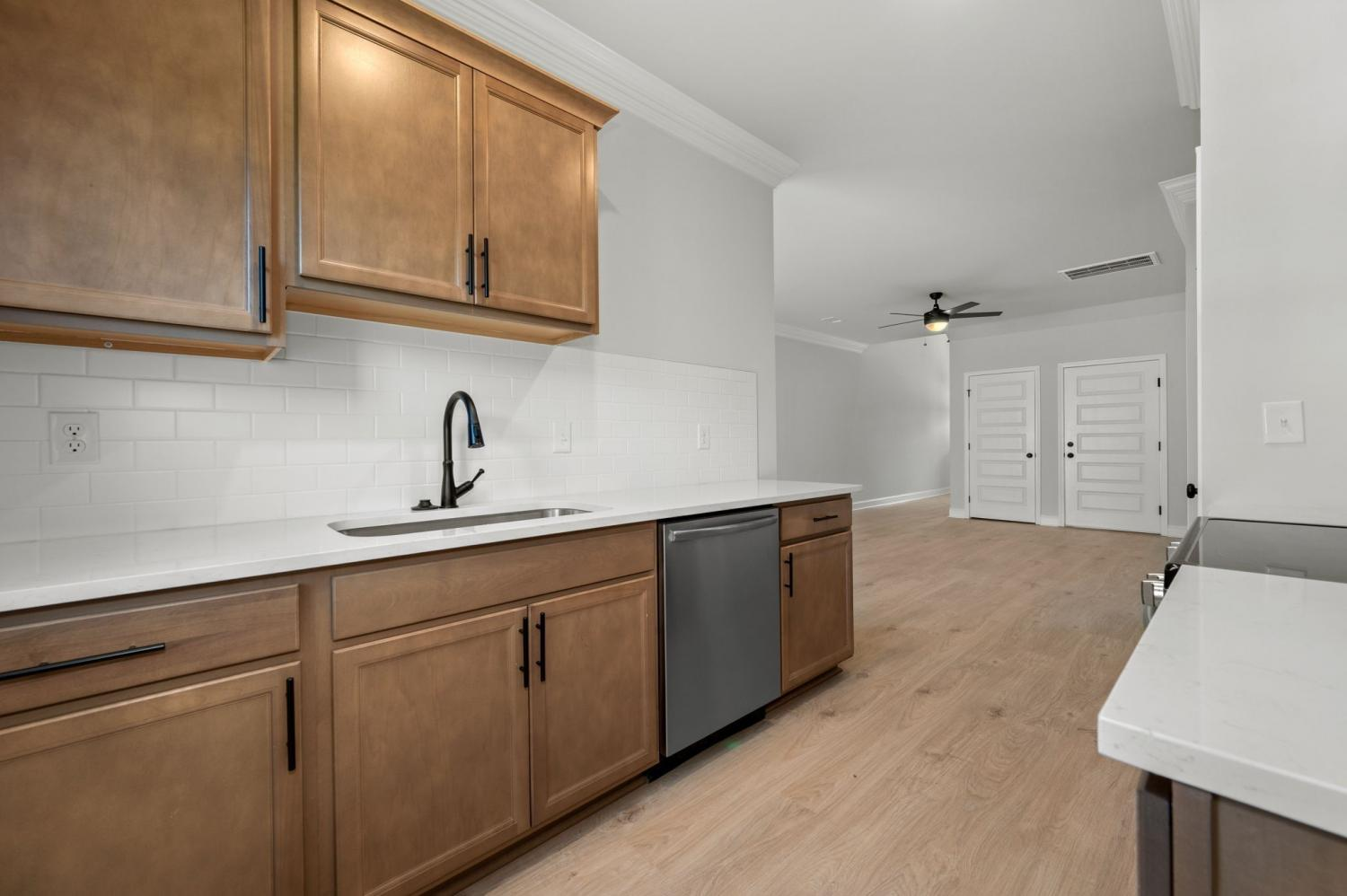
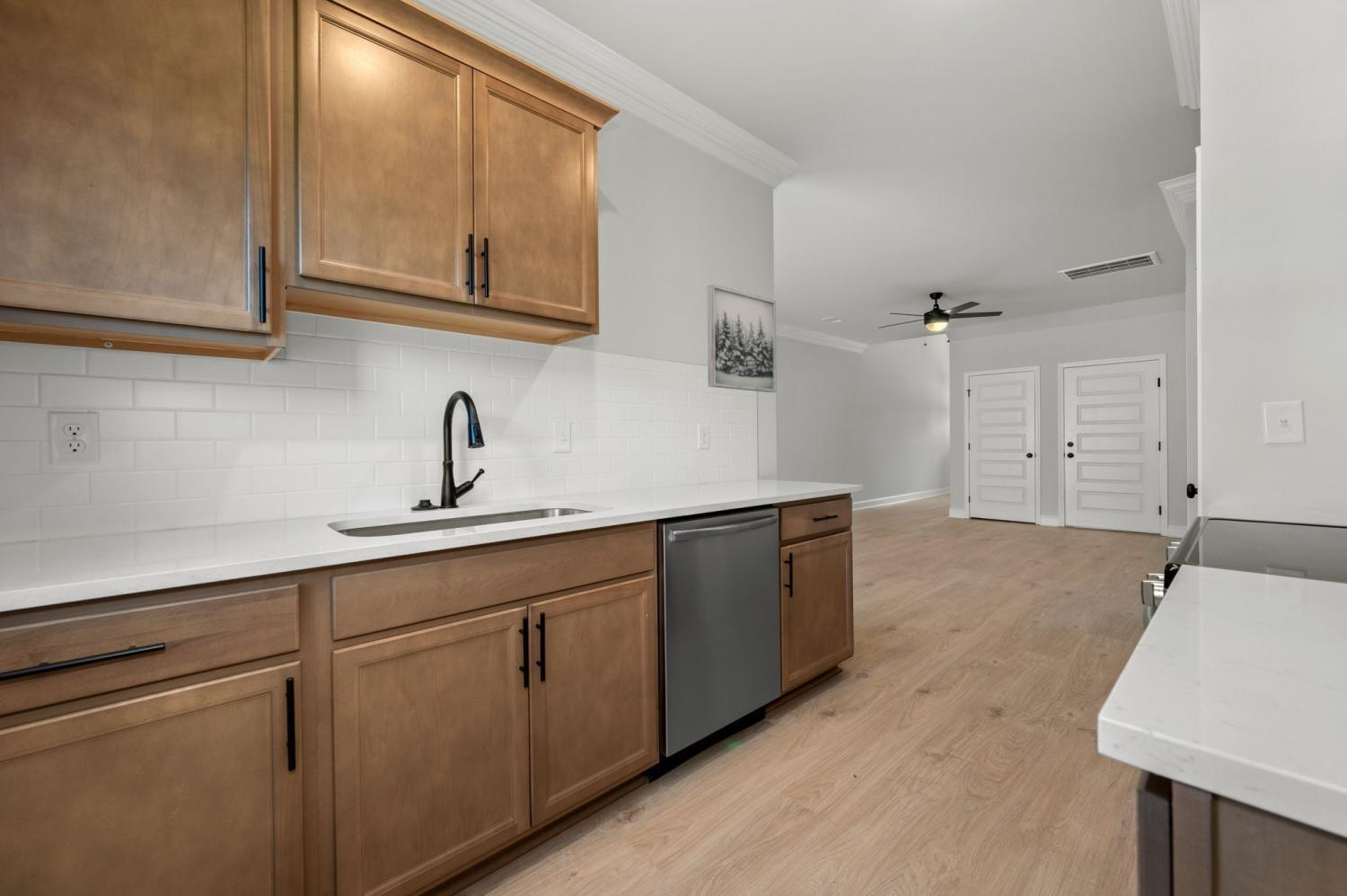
+ wall art [707,284,777,393]
